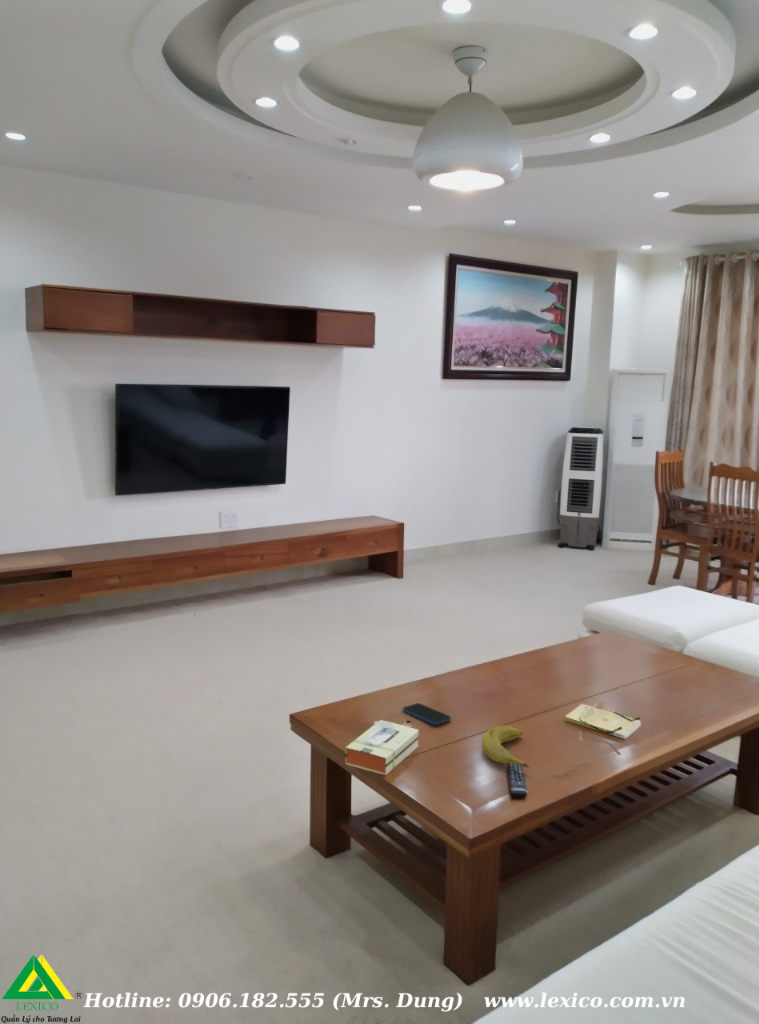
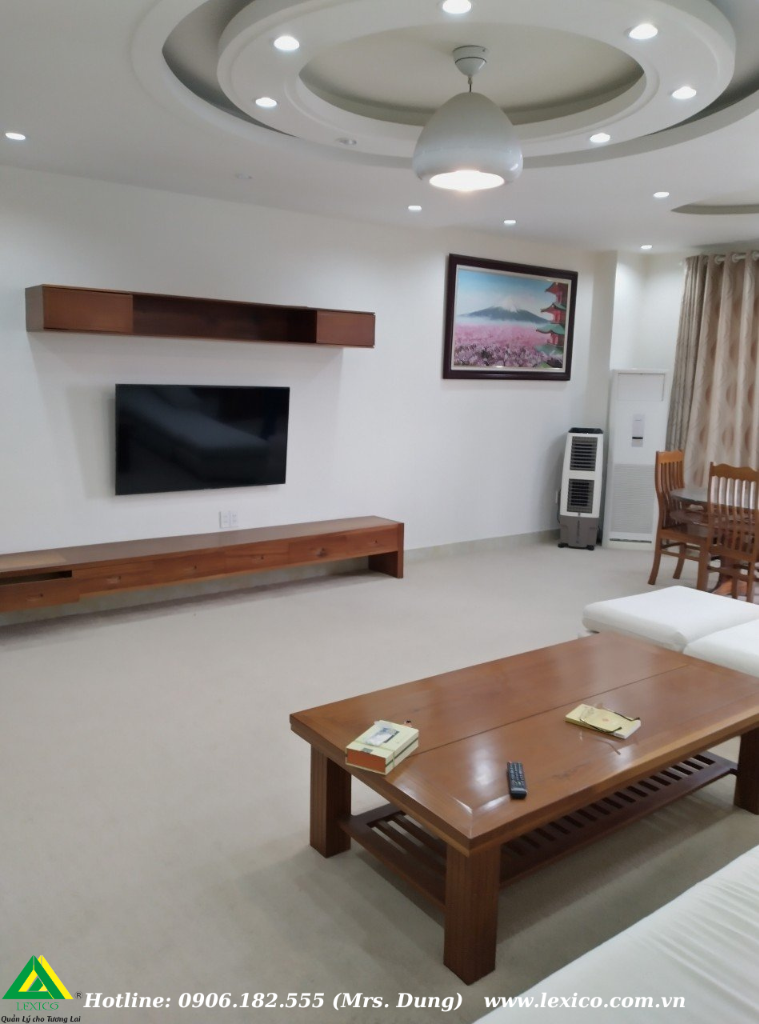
- fruit [480,725,530,769]
- smartphone [402,702,452,726]
